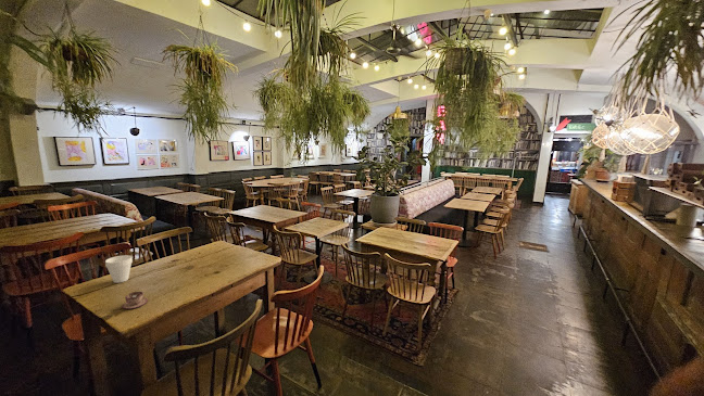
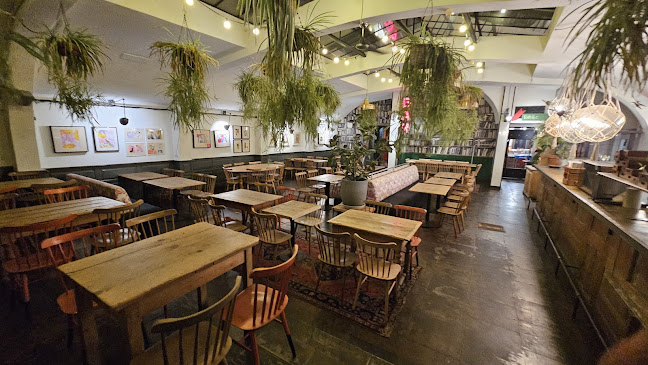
- cup [104,254,134,284]
- teacup [121,291,149,310]
